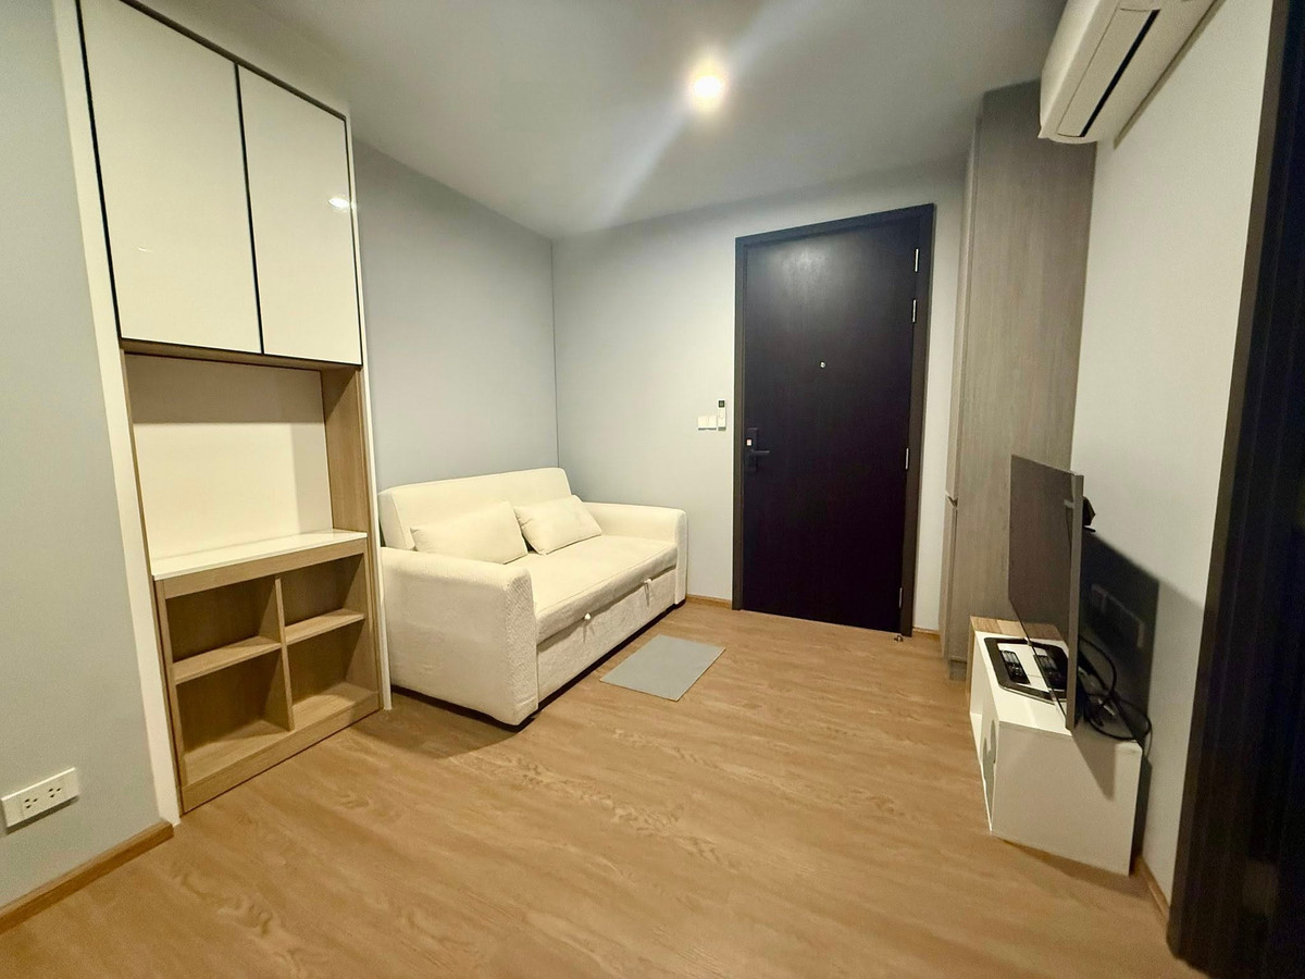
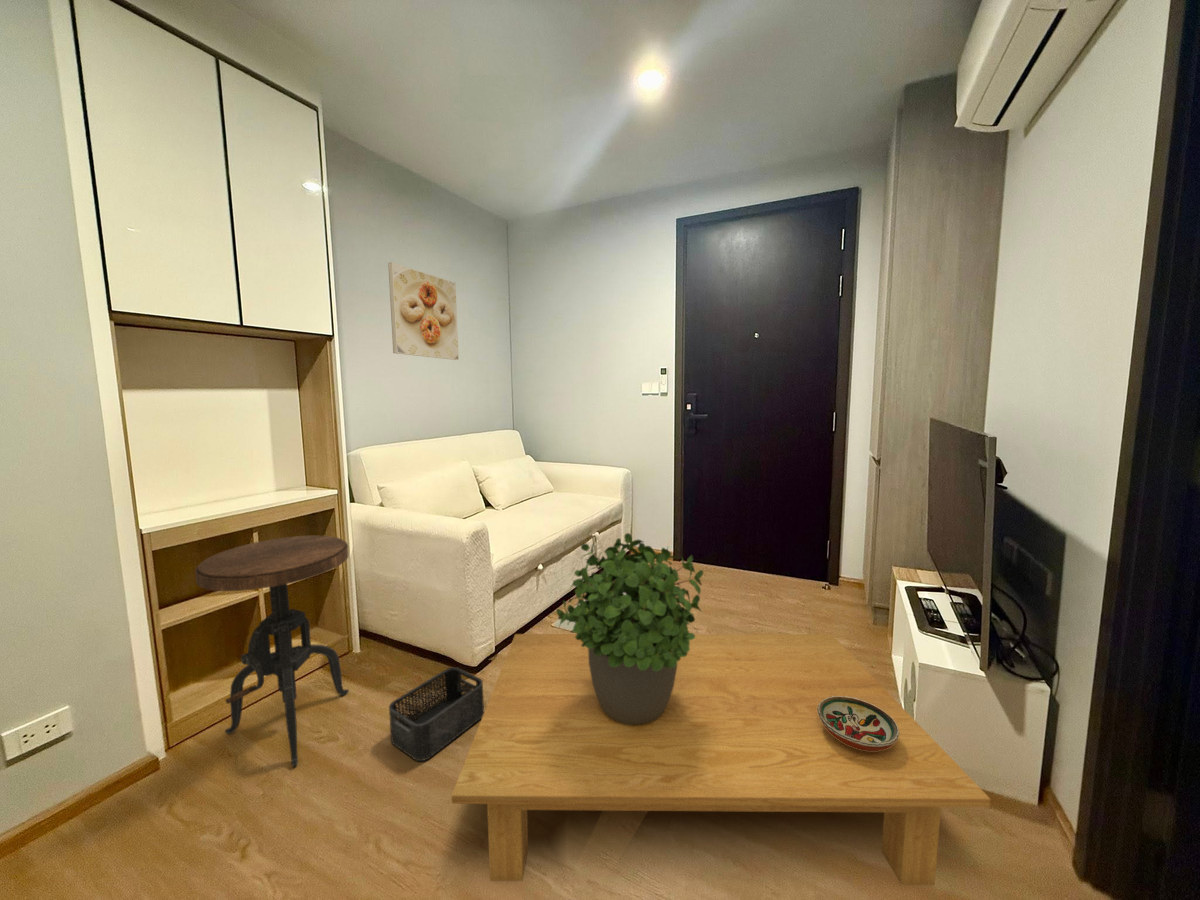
+ potted plant [555,532,704,725]
+ coffee table [451,633,992,886]
+ decorative bowl [817,696,899,751]
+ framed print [387,262,460,361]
+ storage bin [388,666,485,762]
+ side table [194,535,350,768]
